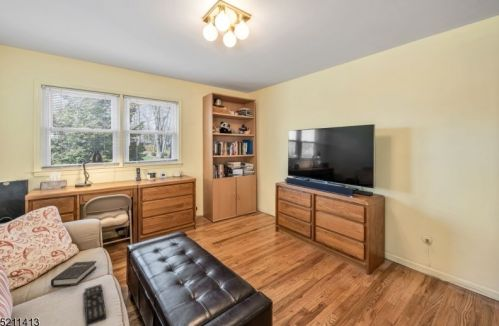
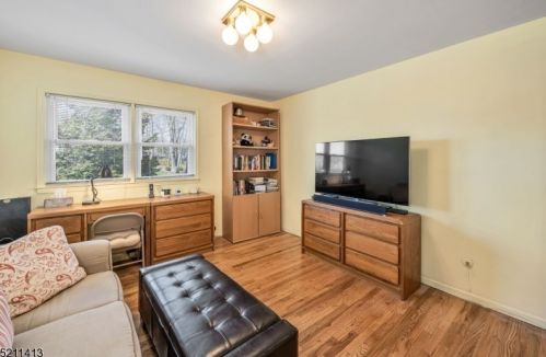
- remote control [84,283,107,326]
- hardback book [50,260,97,288]
